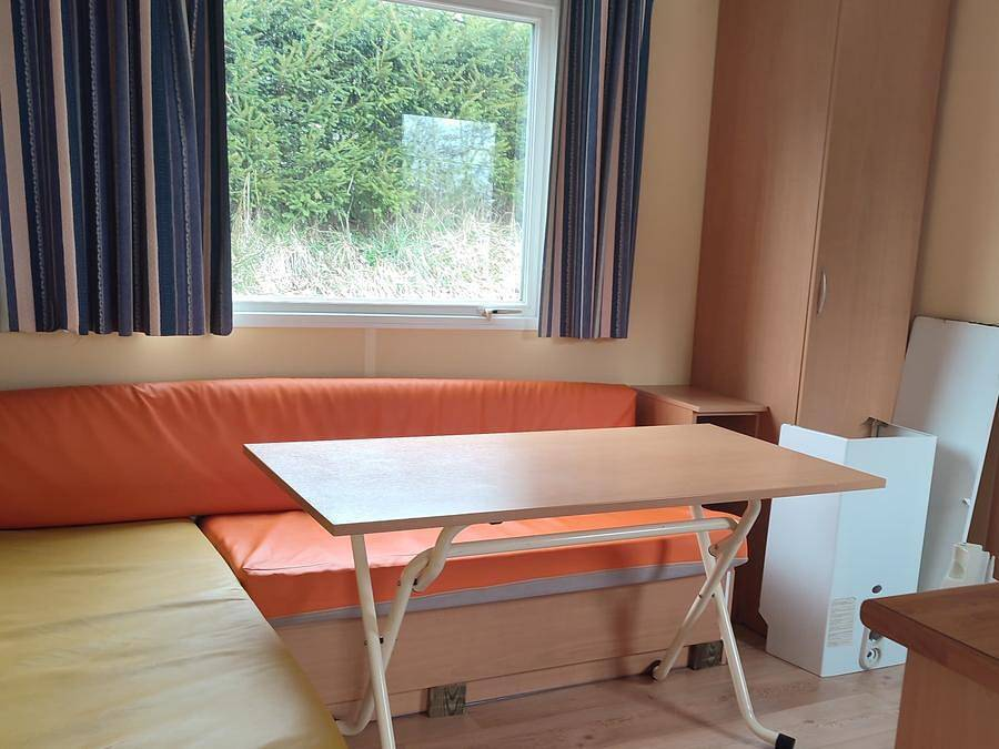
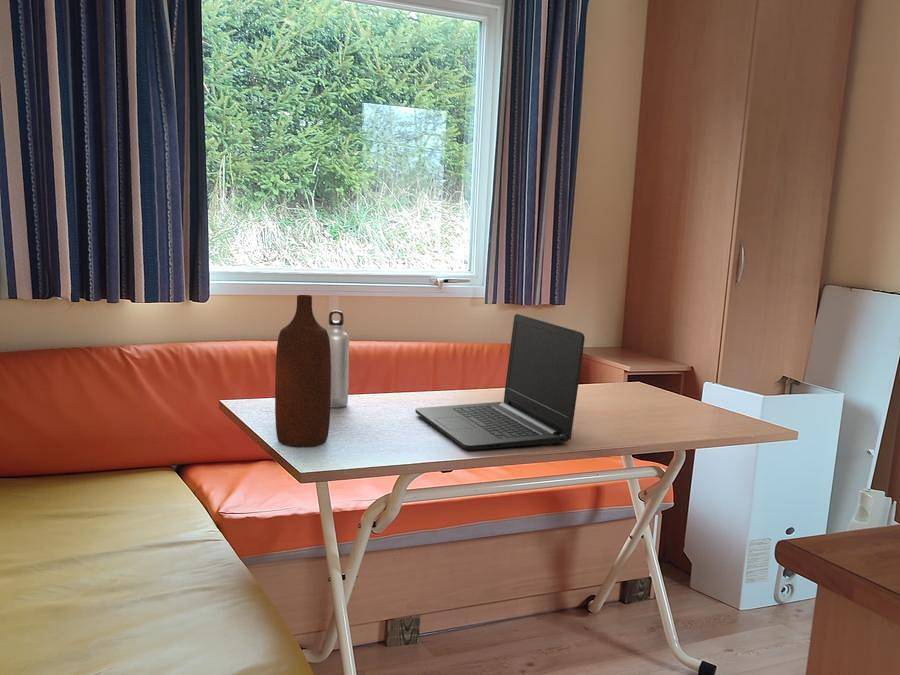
+ water bottle [327,310,350,409]
+ laptop [414,313,586,451]
+ bottle [274,294,331,448]
